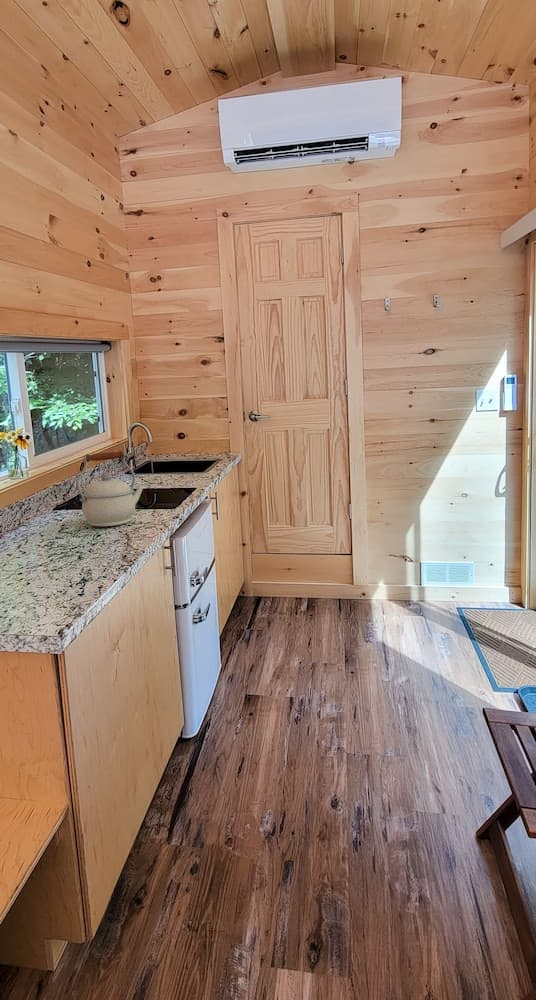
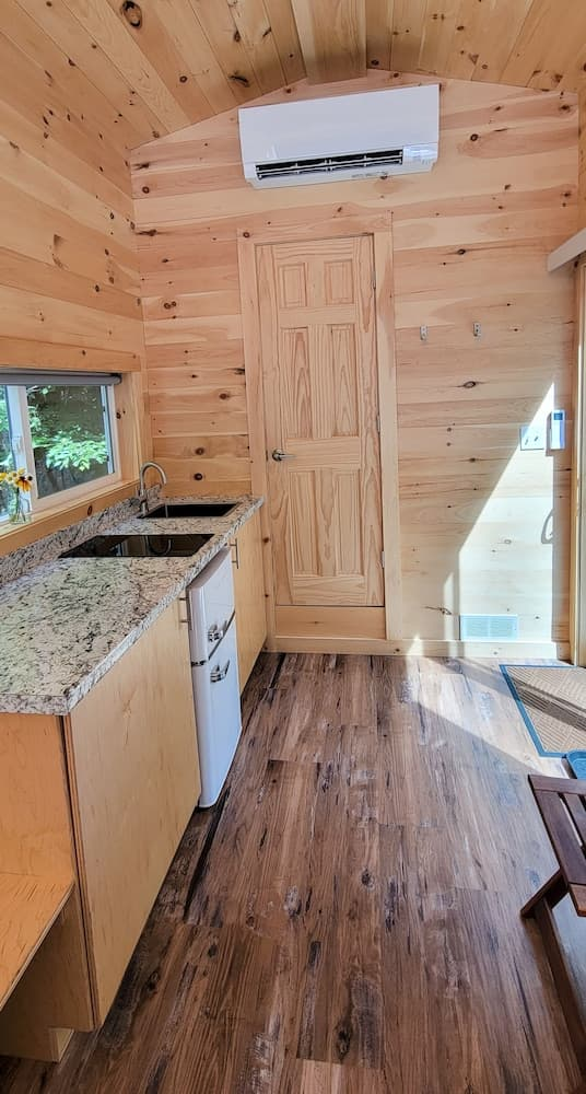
- kettle [75,450,144,527]
